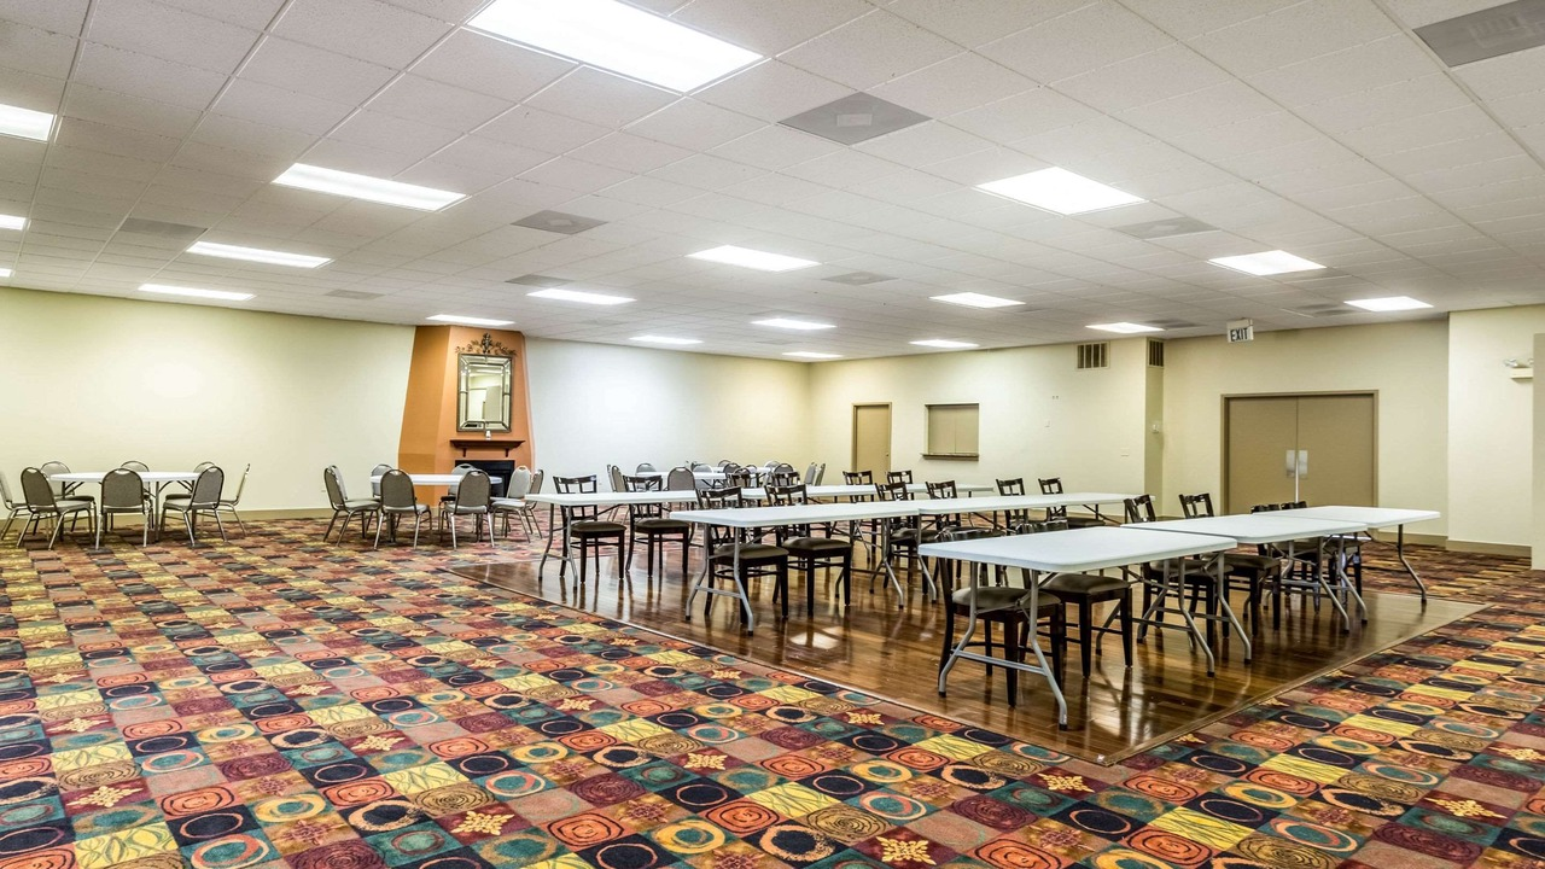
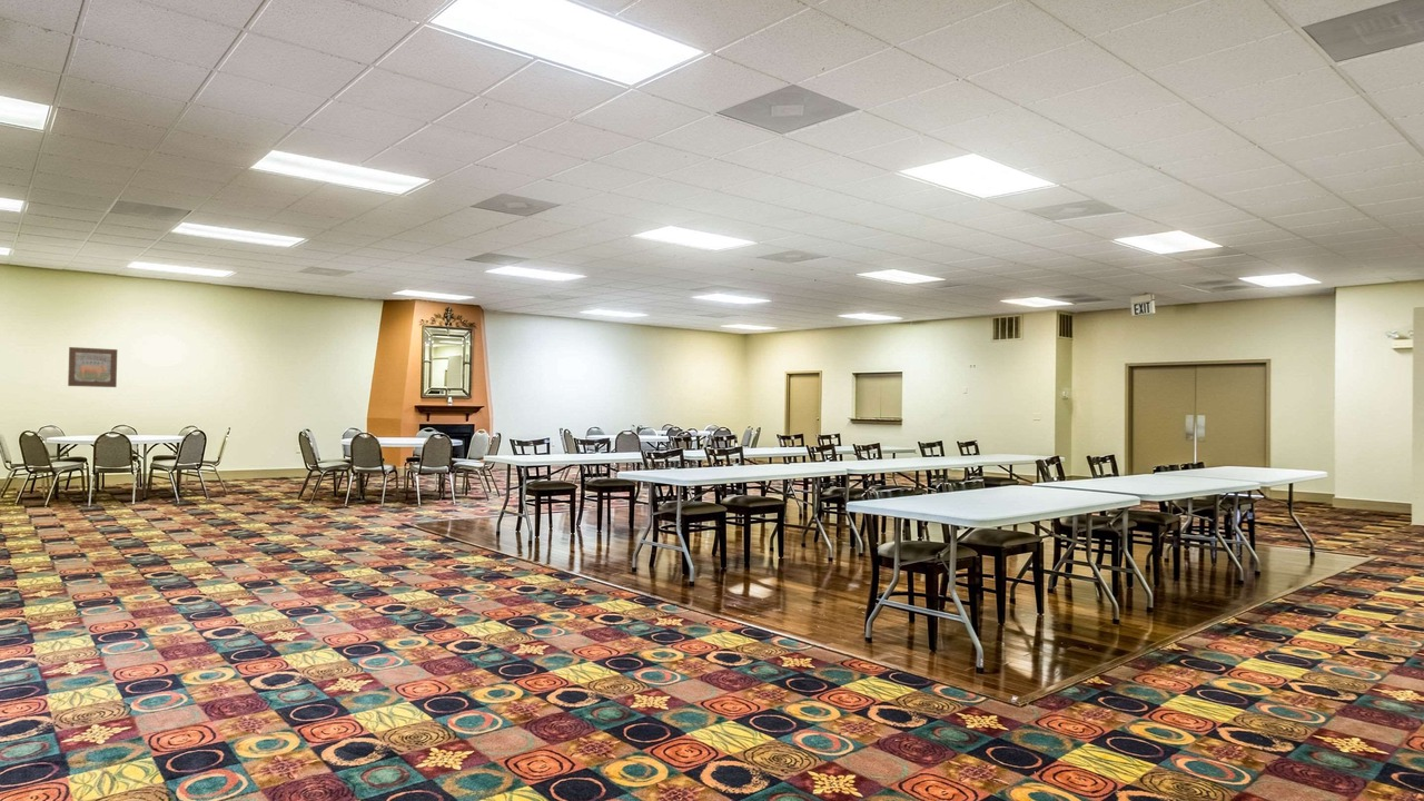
+ wall art [67,346,118,388]
